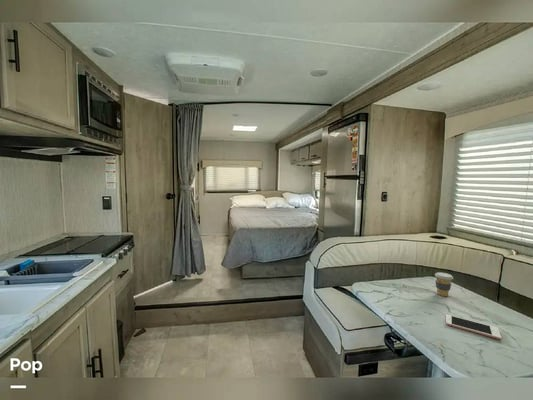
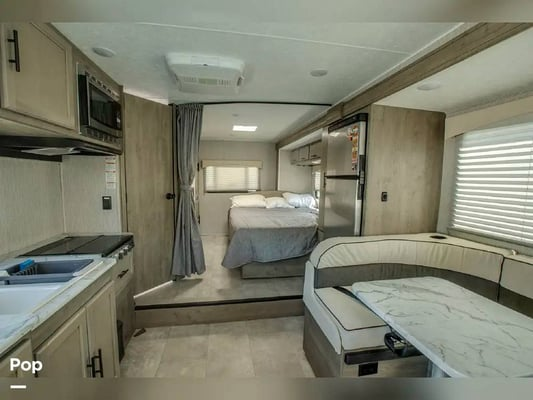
- cell phone [445,314,502,340]
- coffee cup [434,271,454,297]
